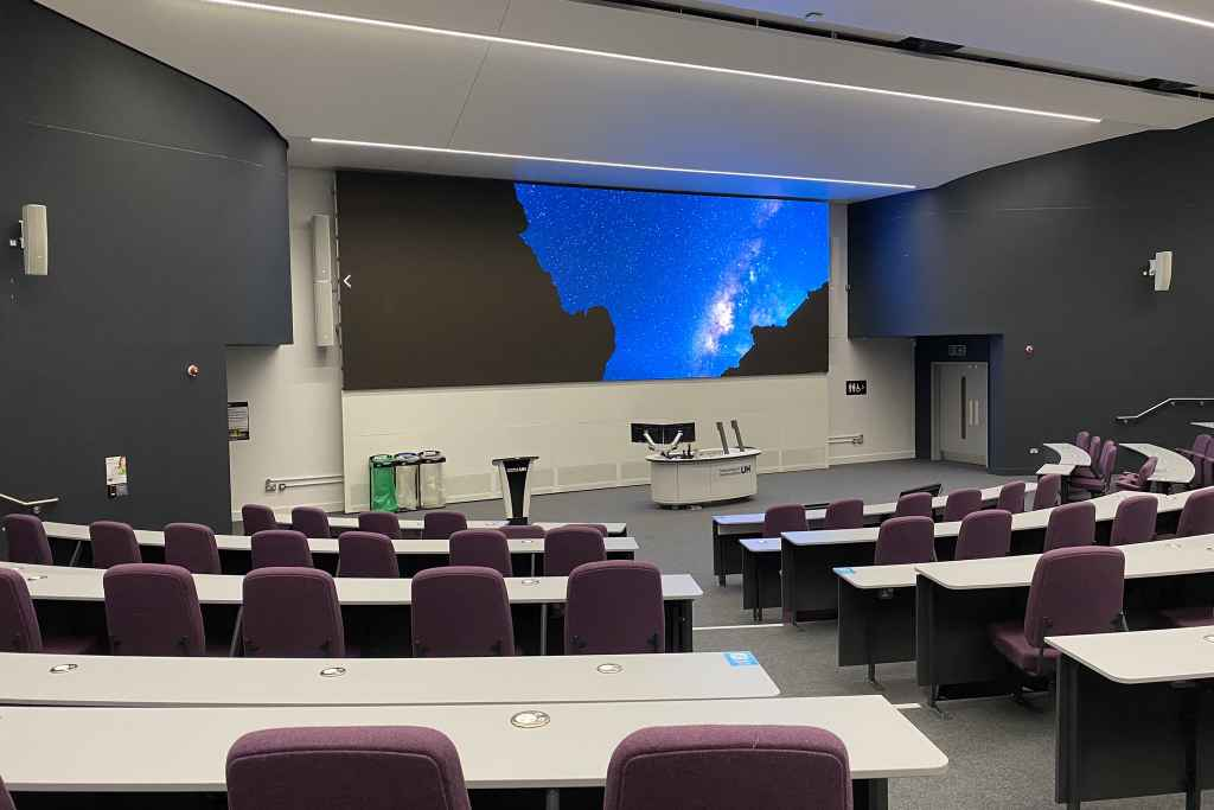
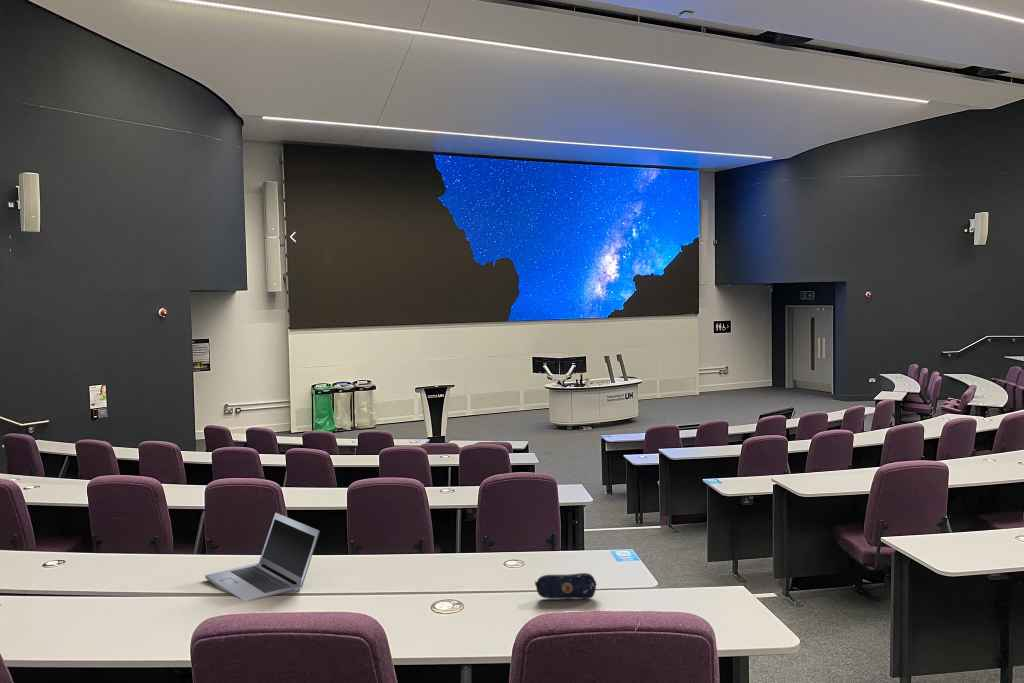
+ laptop [204,512,321,602]
+ pencil case [534,572,598,600]
